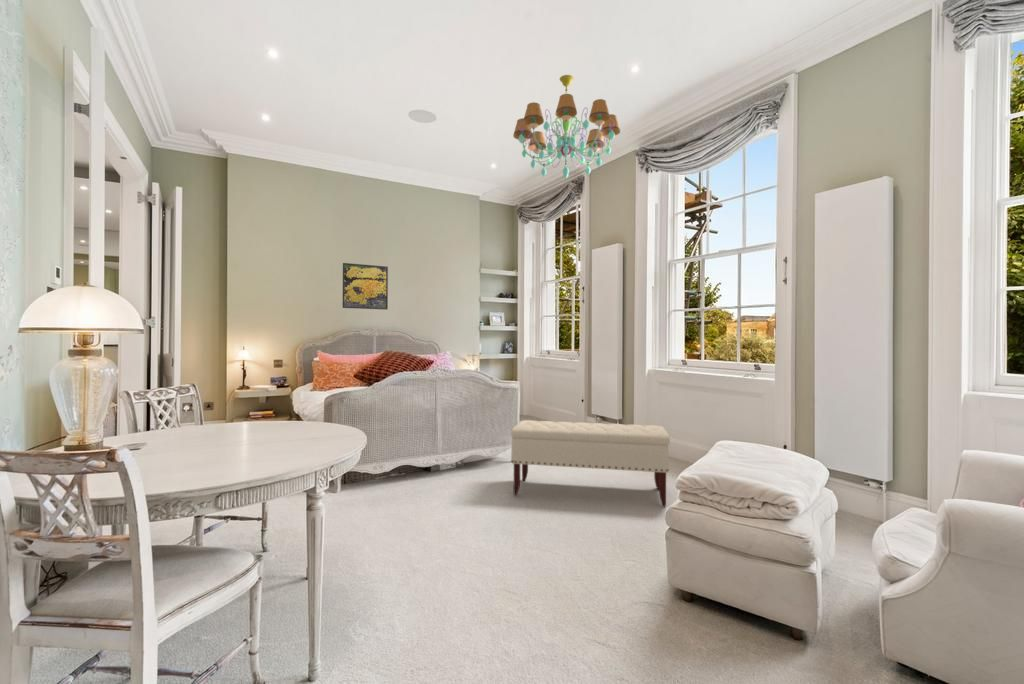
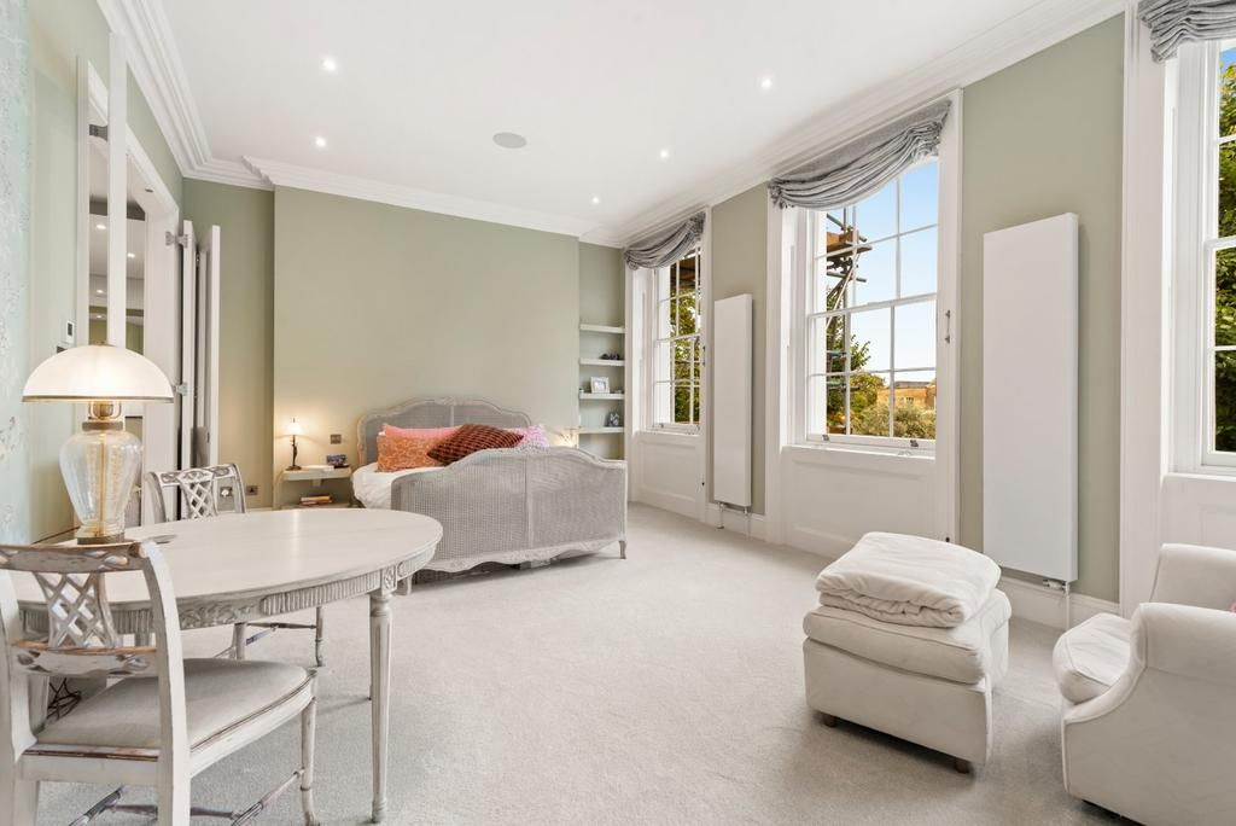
- chandelier [512,74,621,179]
- bench [510,419,671,507]
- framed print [342,262,389,311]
